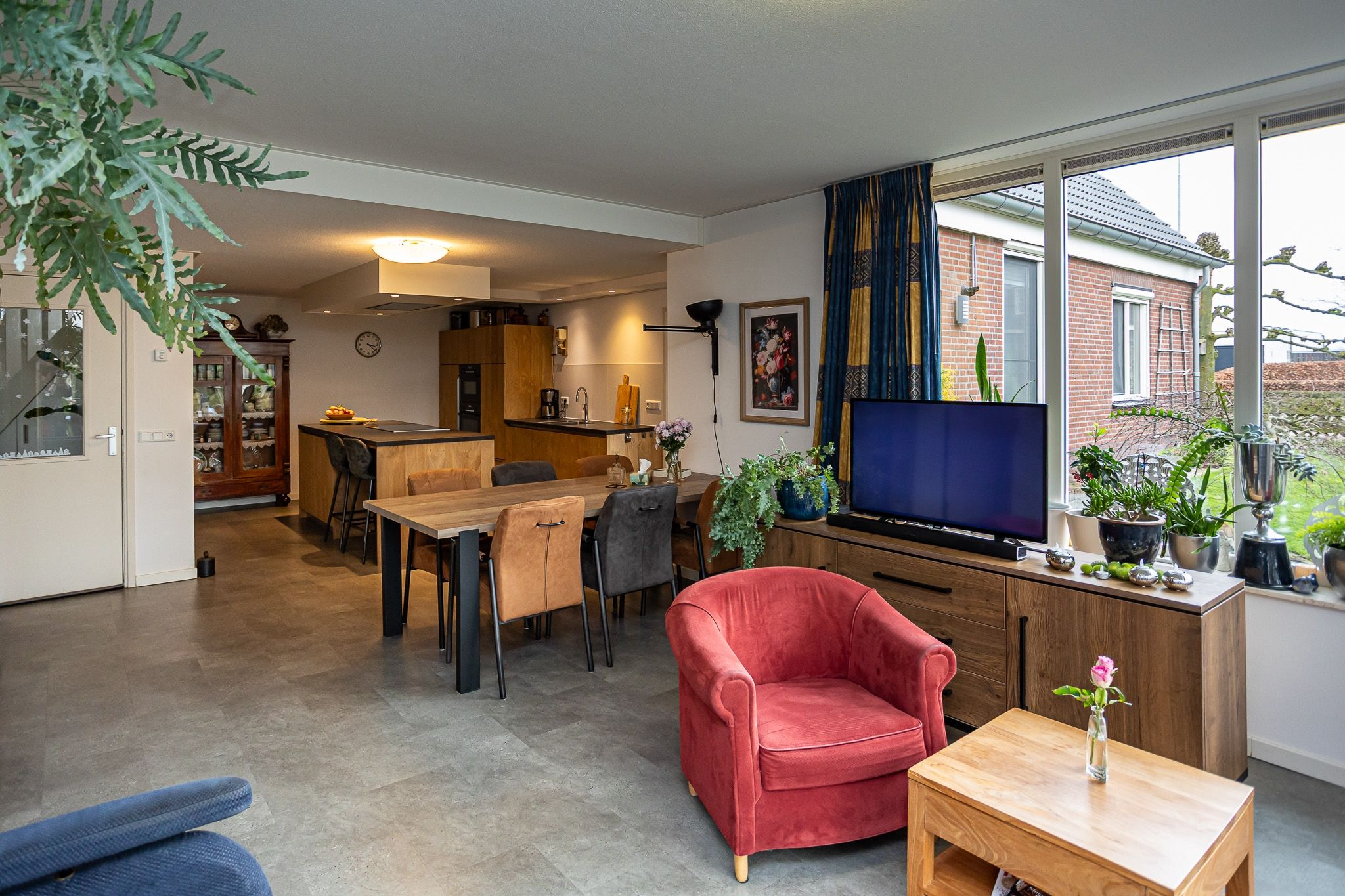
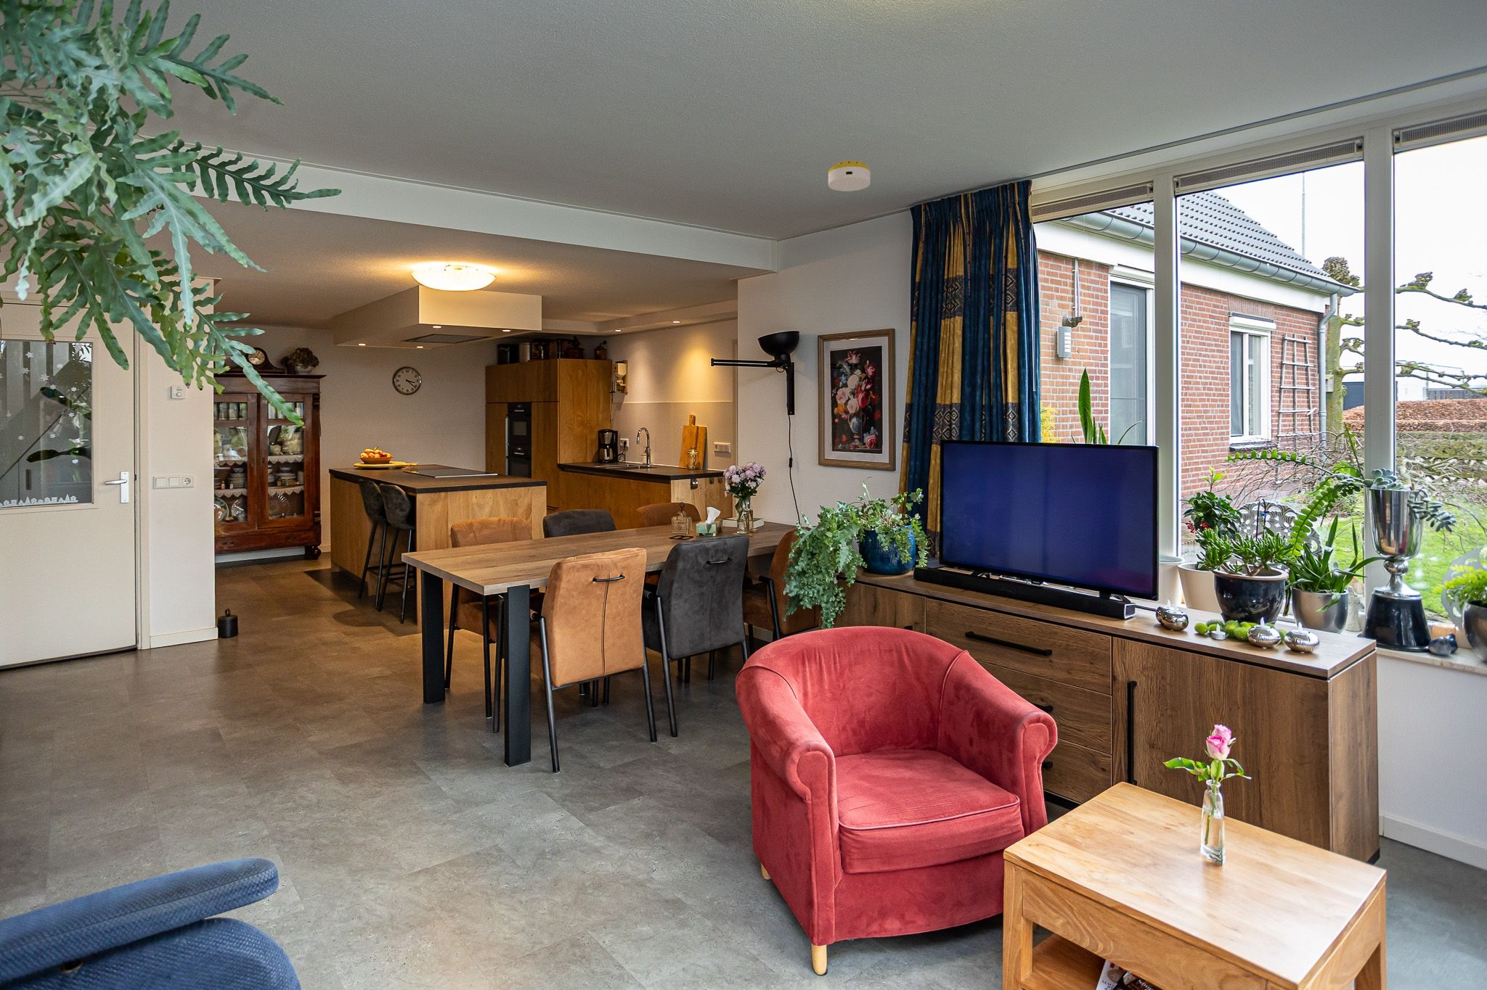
+ smoke detector [828,160,871,192]
